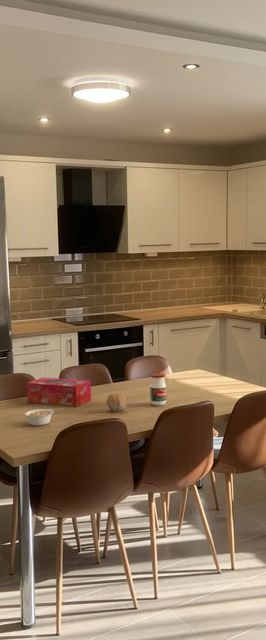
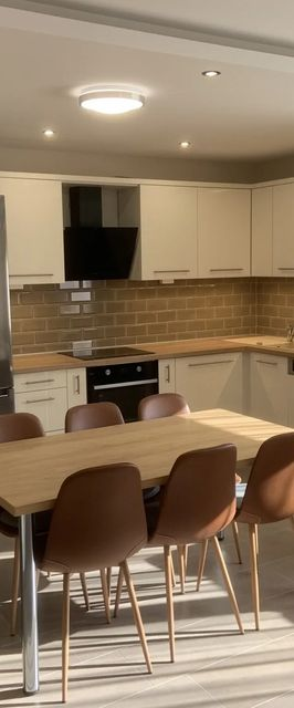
- legume [24,407,60,427]
- tissue box [26,377,92,407]
- fruit [106,393,127,412]
- jar [149,372,168,407]
